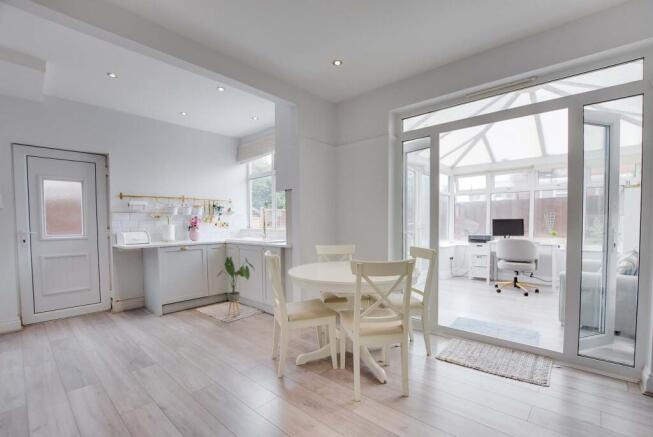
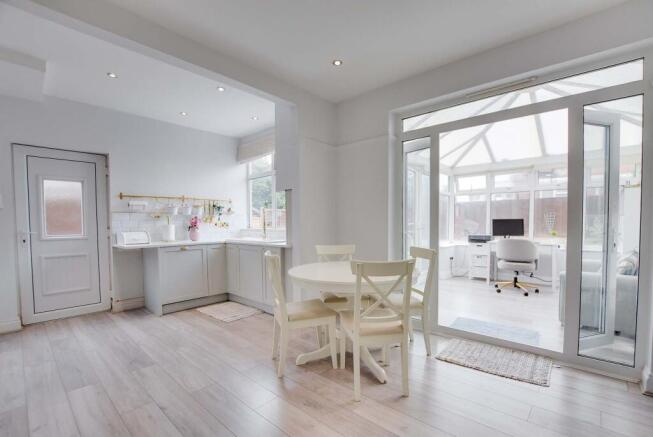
- house plant [216,256,256,318]
